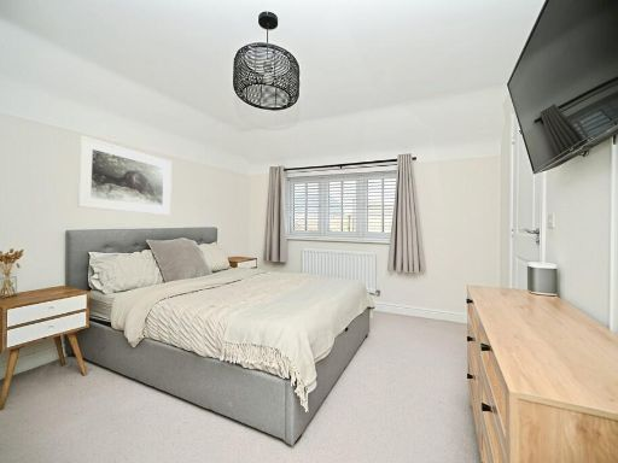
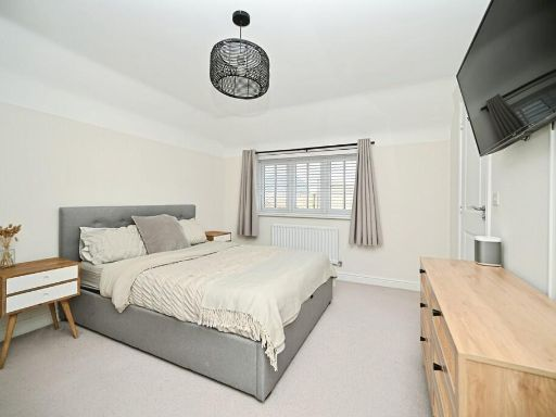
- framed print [76,135,173,216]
